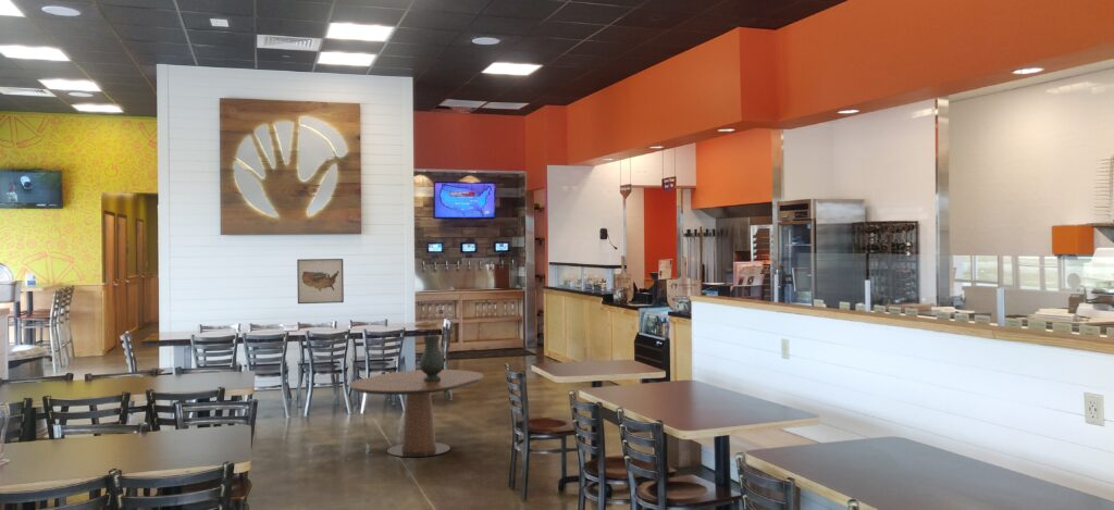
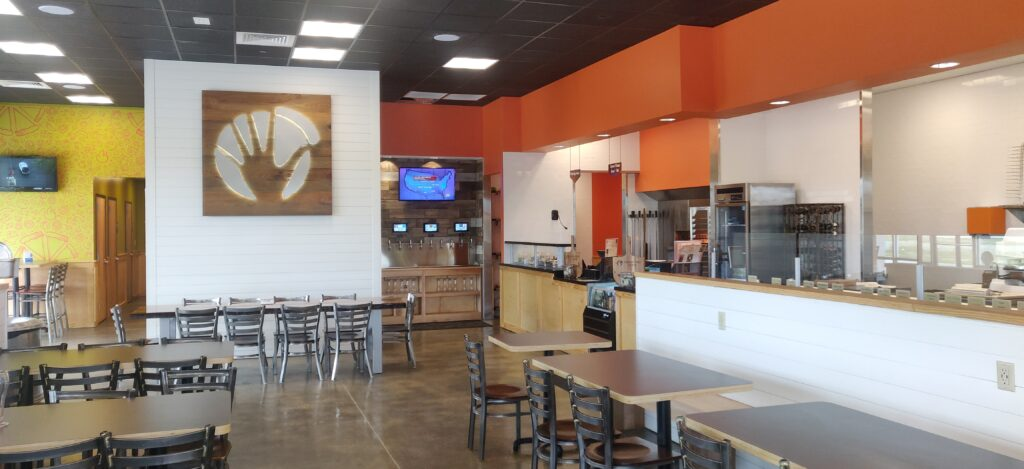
- dining table [348,369,484,458]
- vase [419,335,445,381]
- wall art [296,258,345,304]
